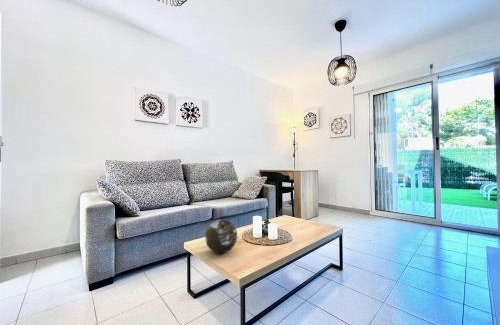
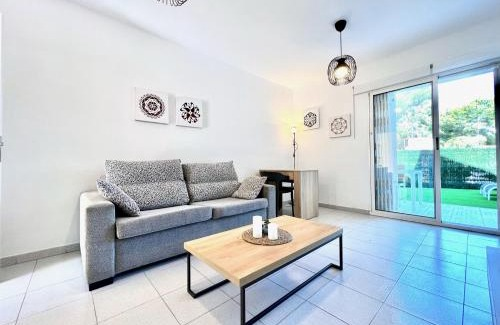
- decorative orb [204,218,238,254]
